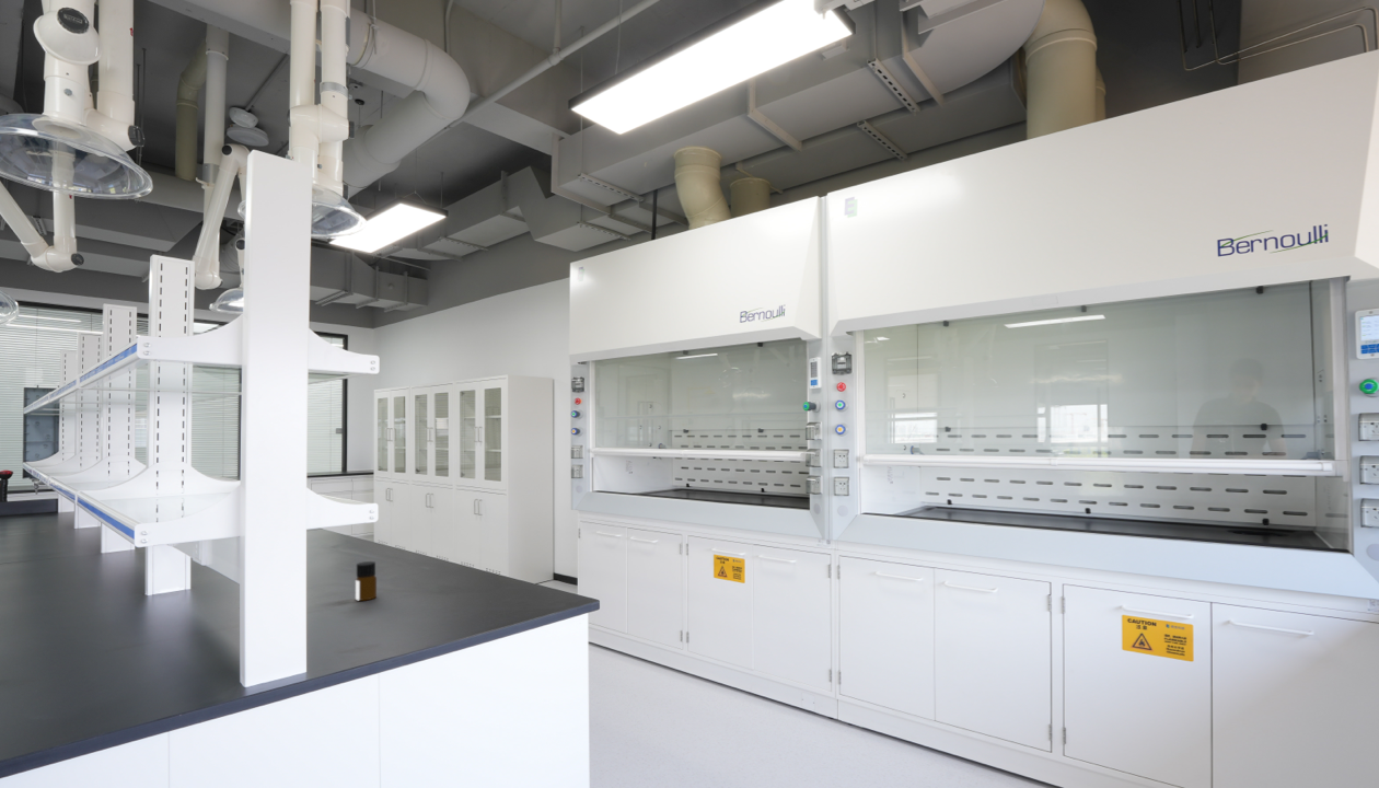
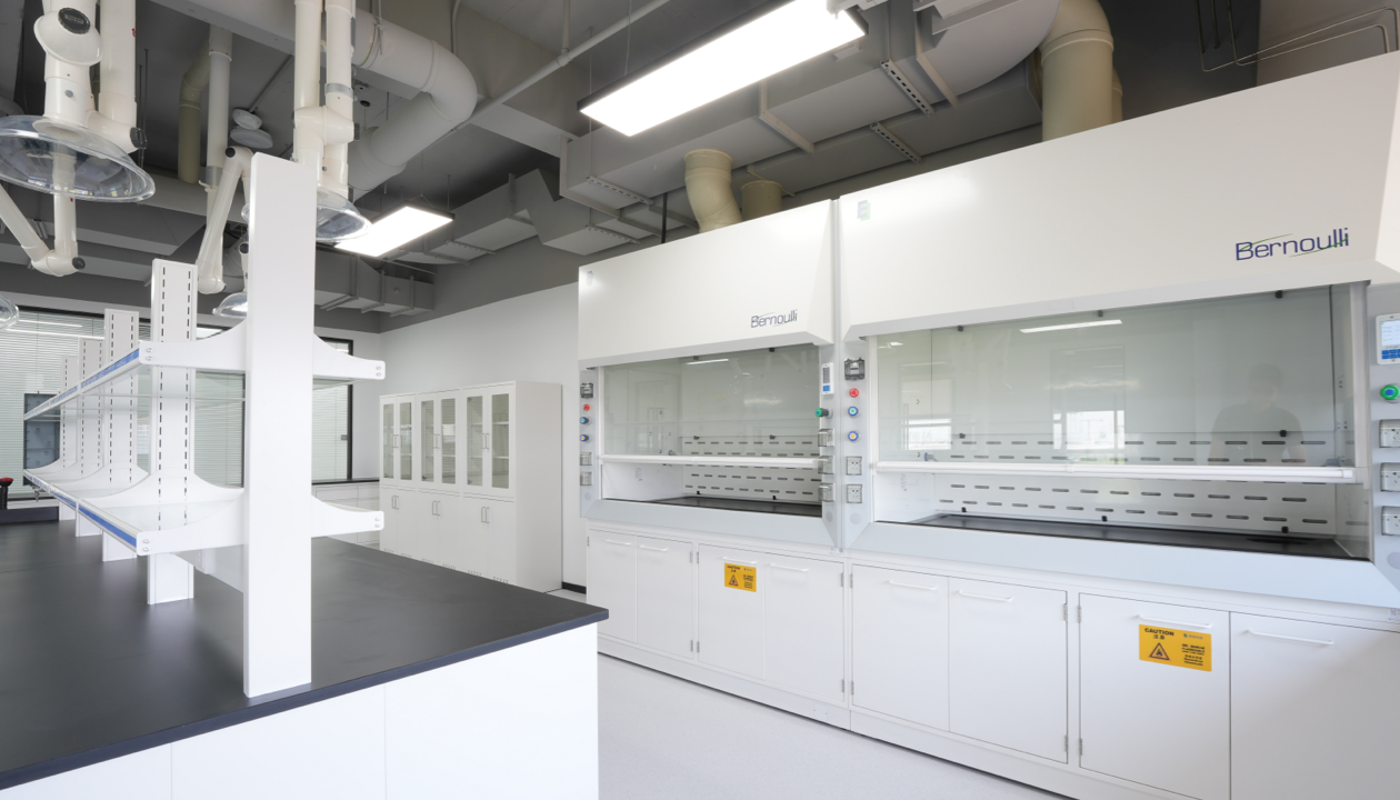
- bottle [355,560,378,602]
